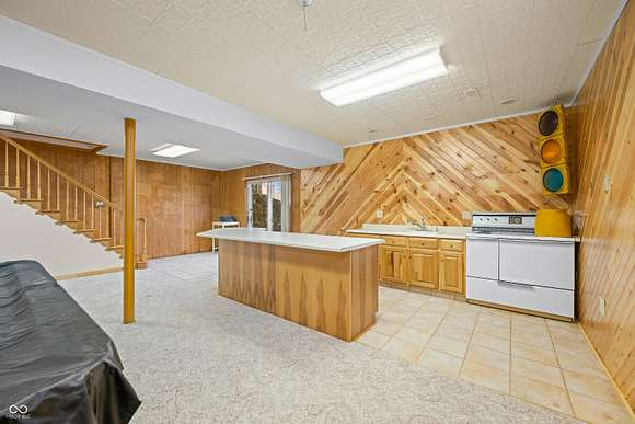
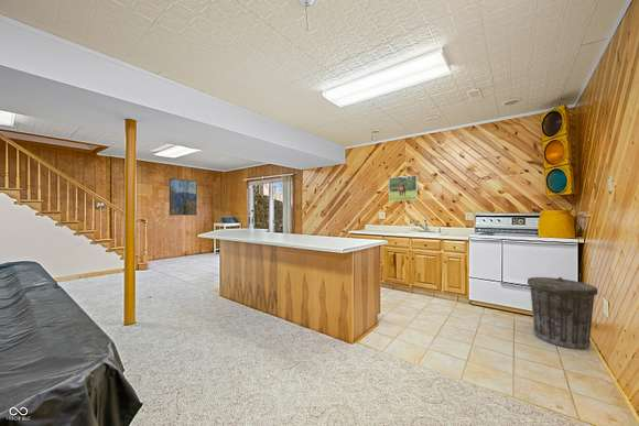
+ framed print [169,177,198,216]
+ trash can [527,276,598,350]
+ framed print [388,174,419,203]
